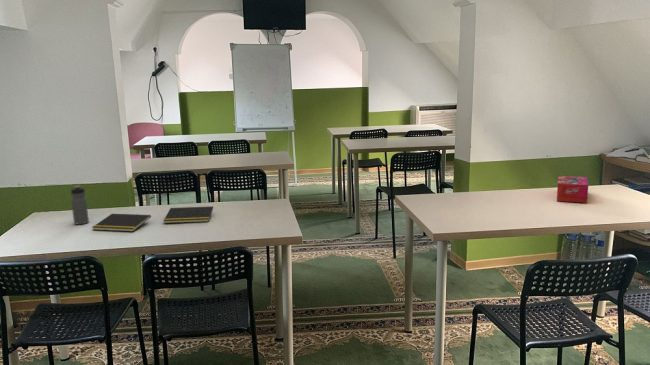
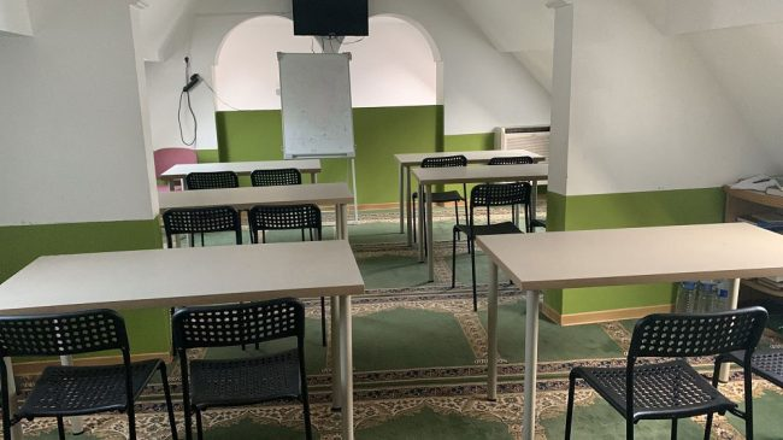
- water bottle [70,185,90,226]
- tissue box [556,175,589,204]
- notepad [162,205,214,224]
- notepad [91,213,152,233]
